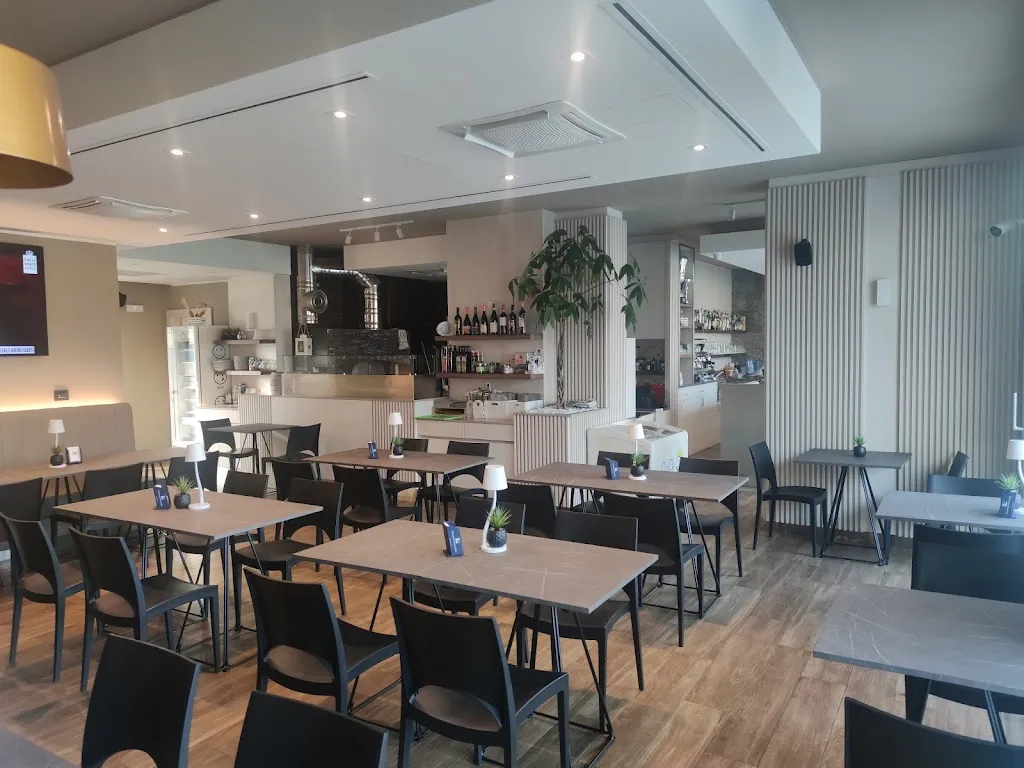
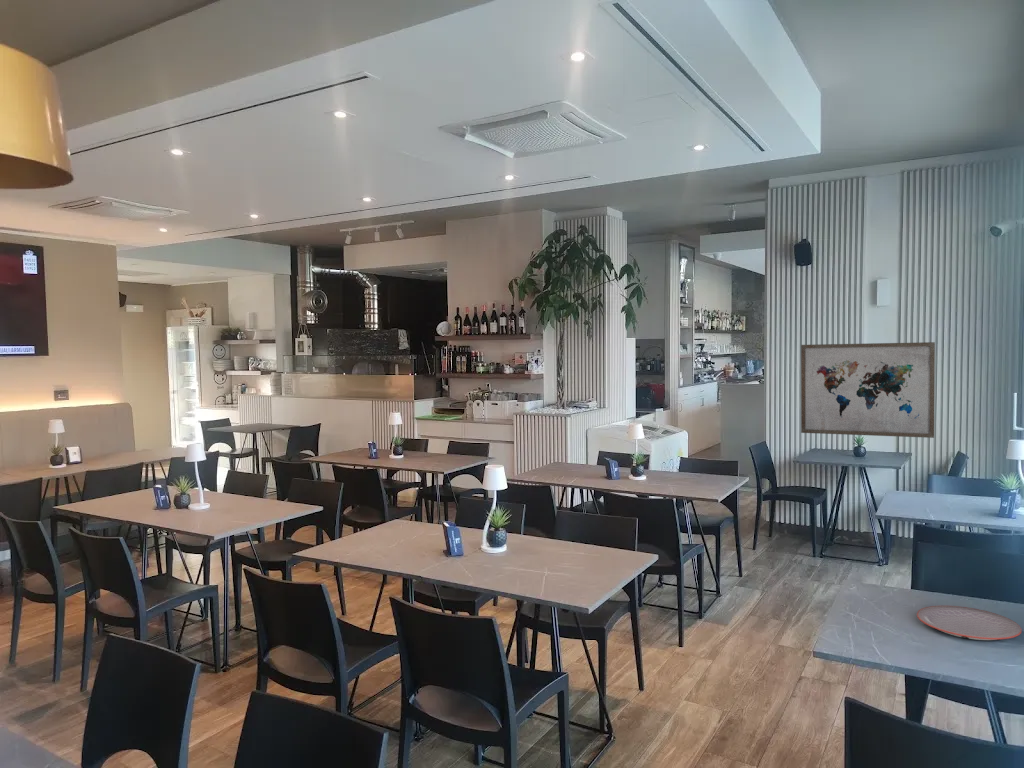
+ plate [916,605,1023,641]
+ wall art [800,341,936,439]
